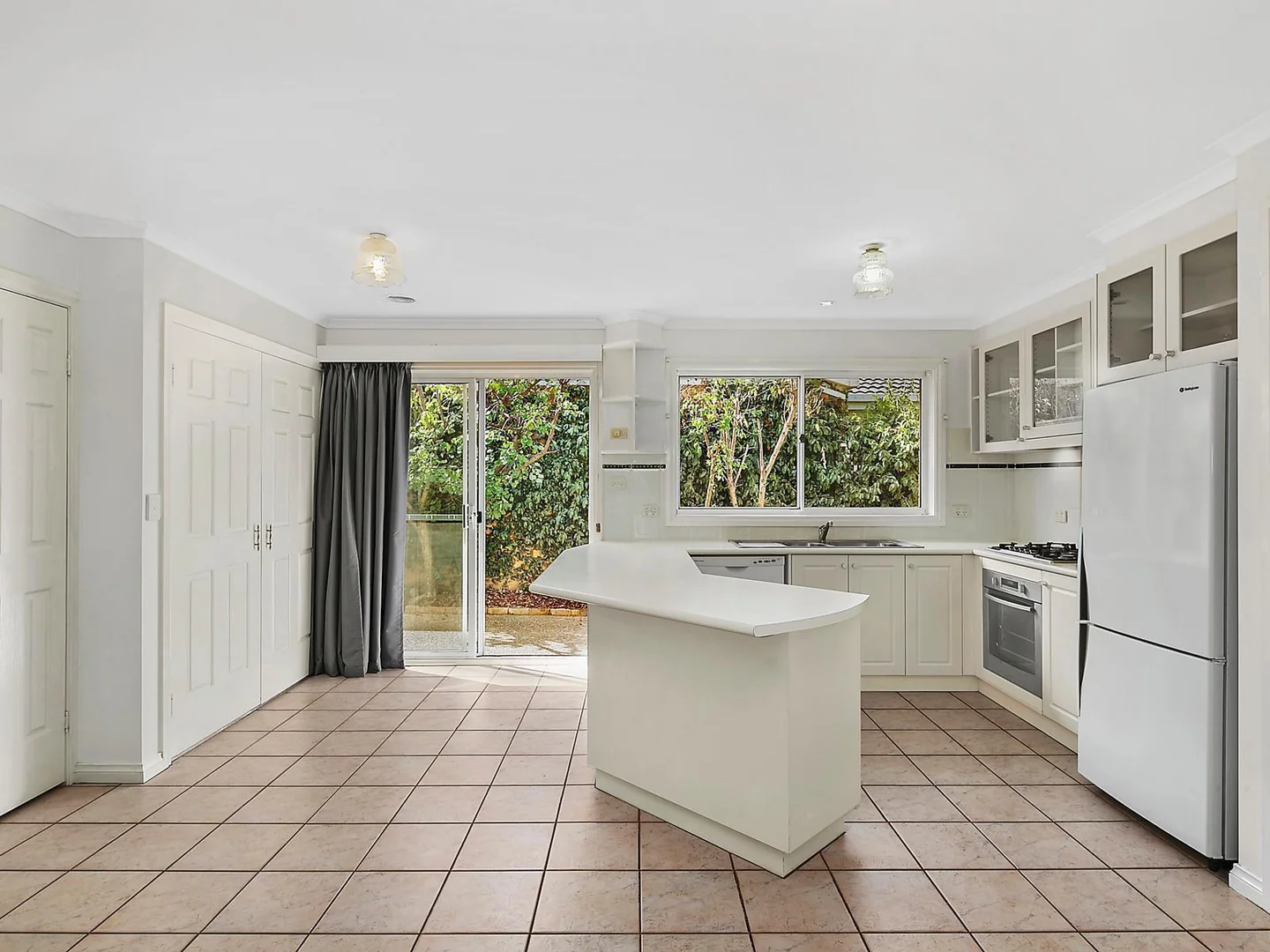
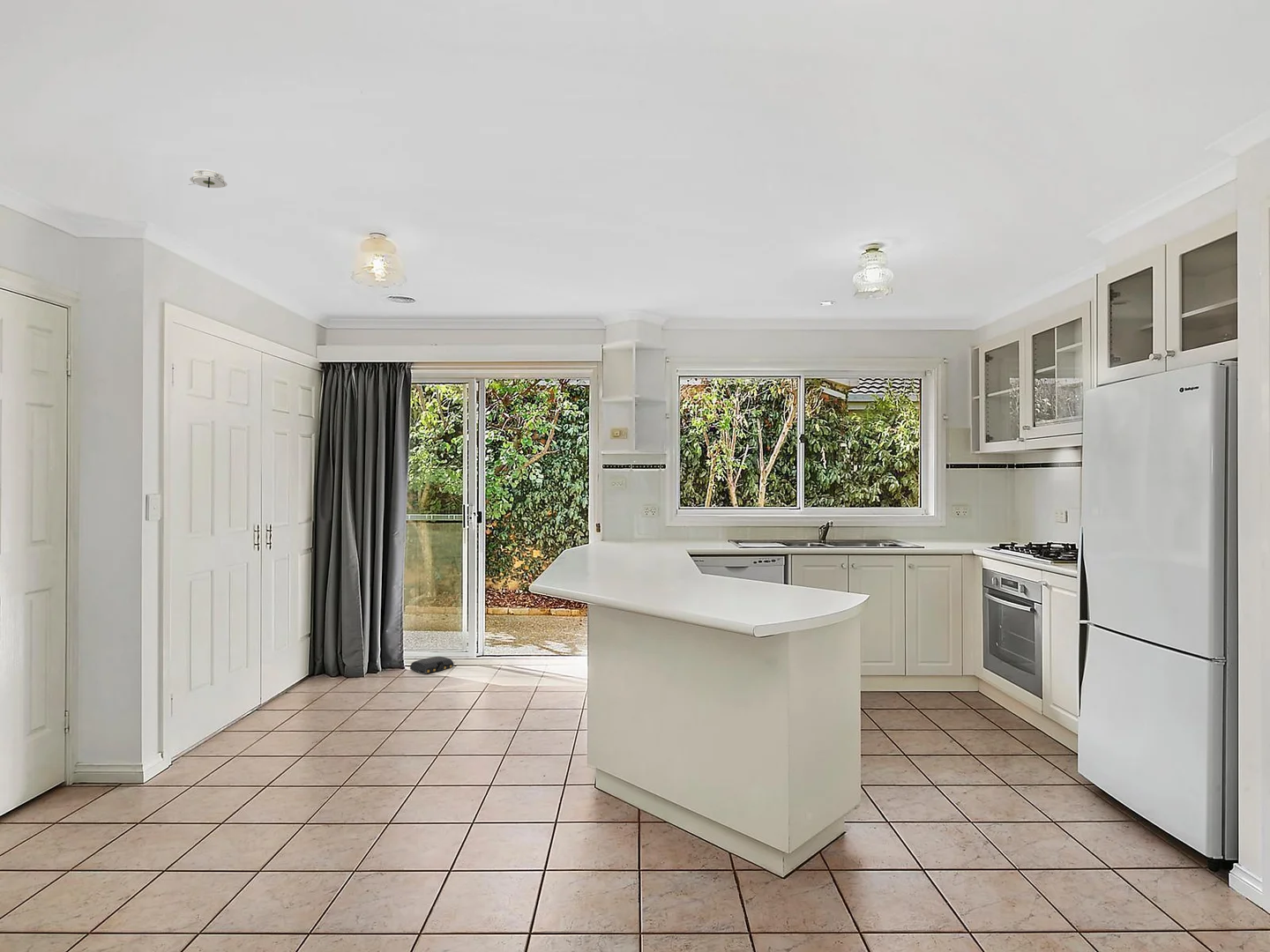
+ smoke detector [188,168,228,189]
+ bag [409,656,454,674]
